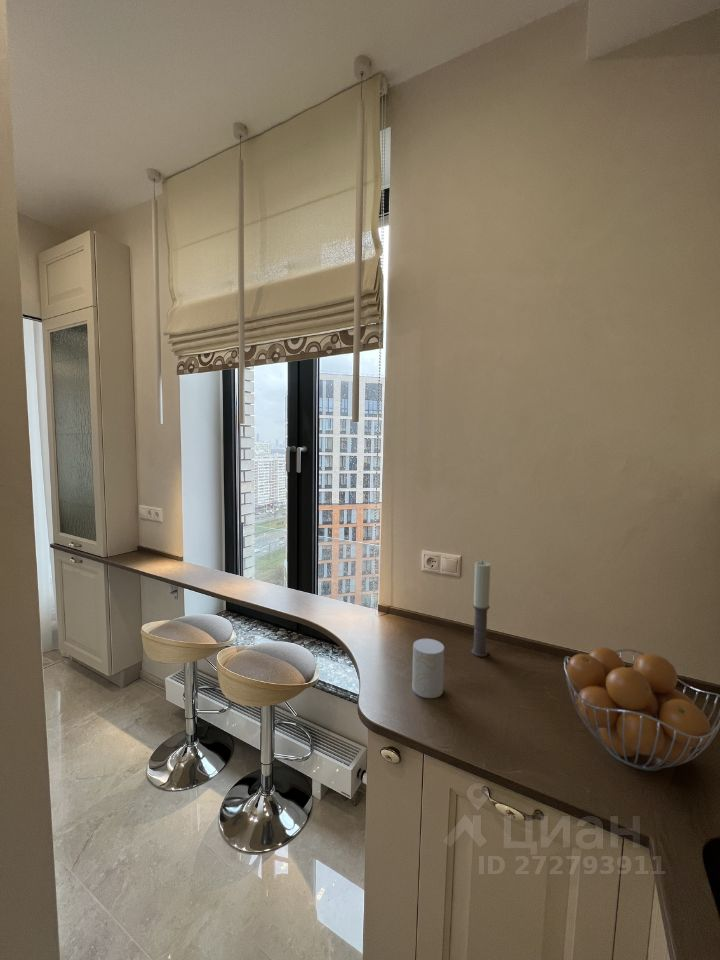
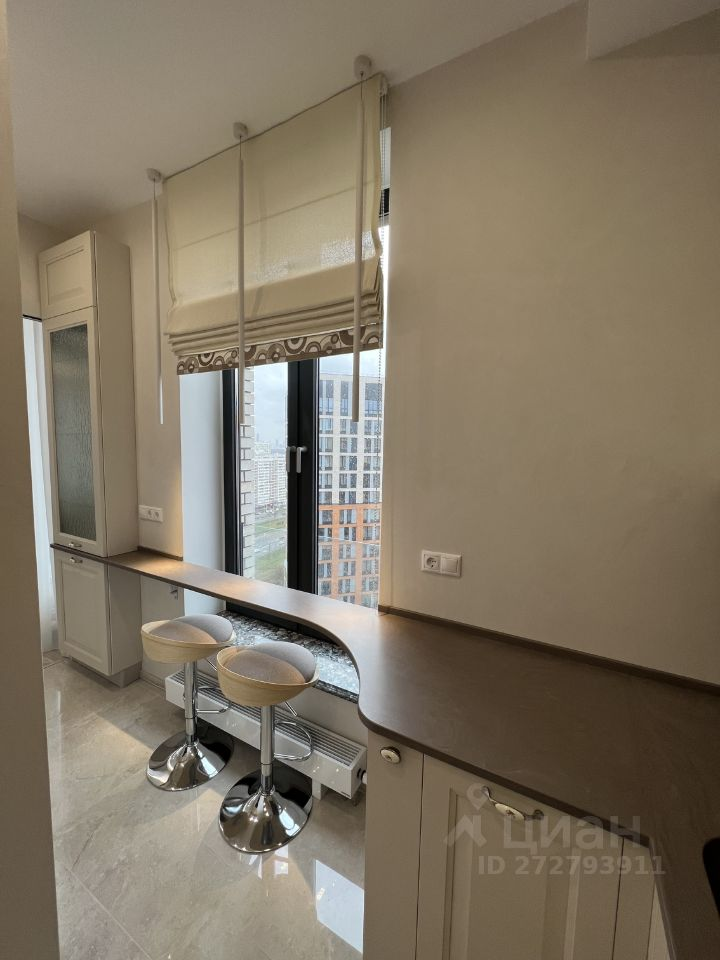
- candle [470,560,491,658]
- fruit basket [563,646,720,772]
- cup [411,638,445,699]
